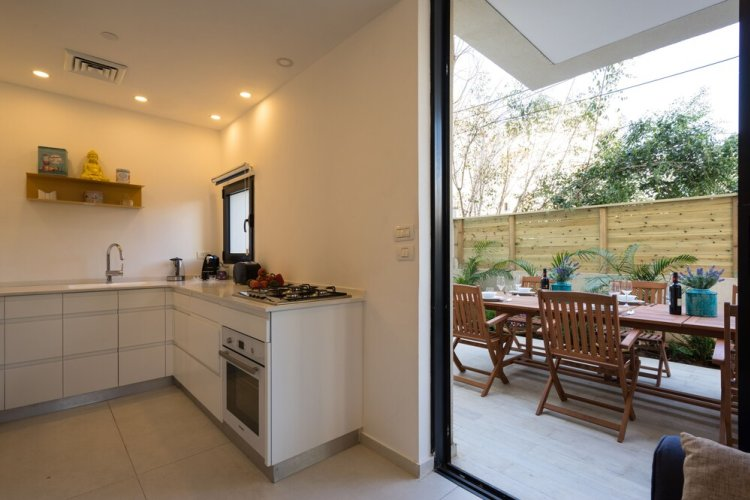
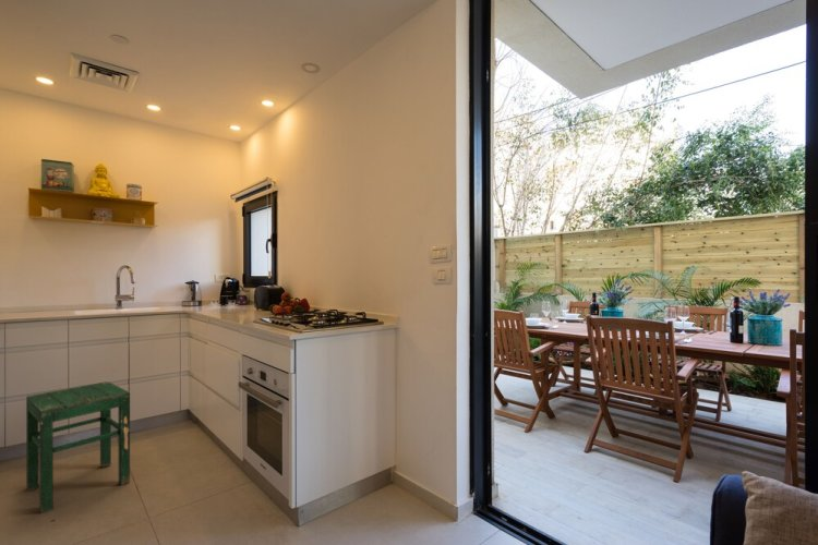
+ stool [25,380,131,514]
